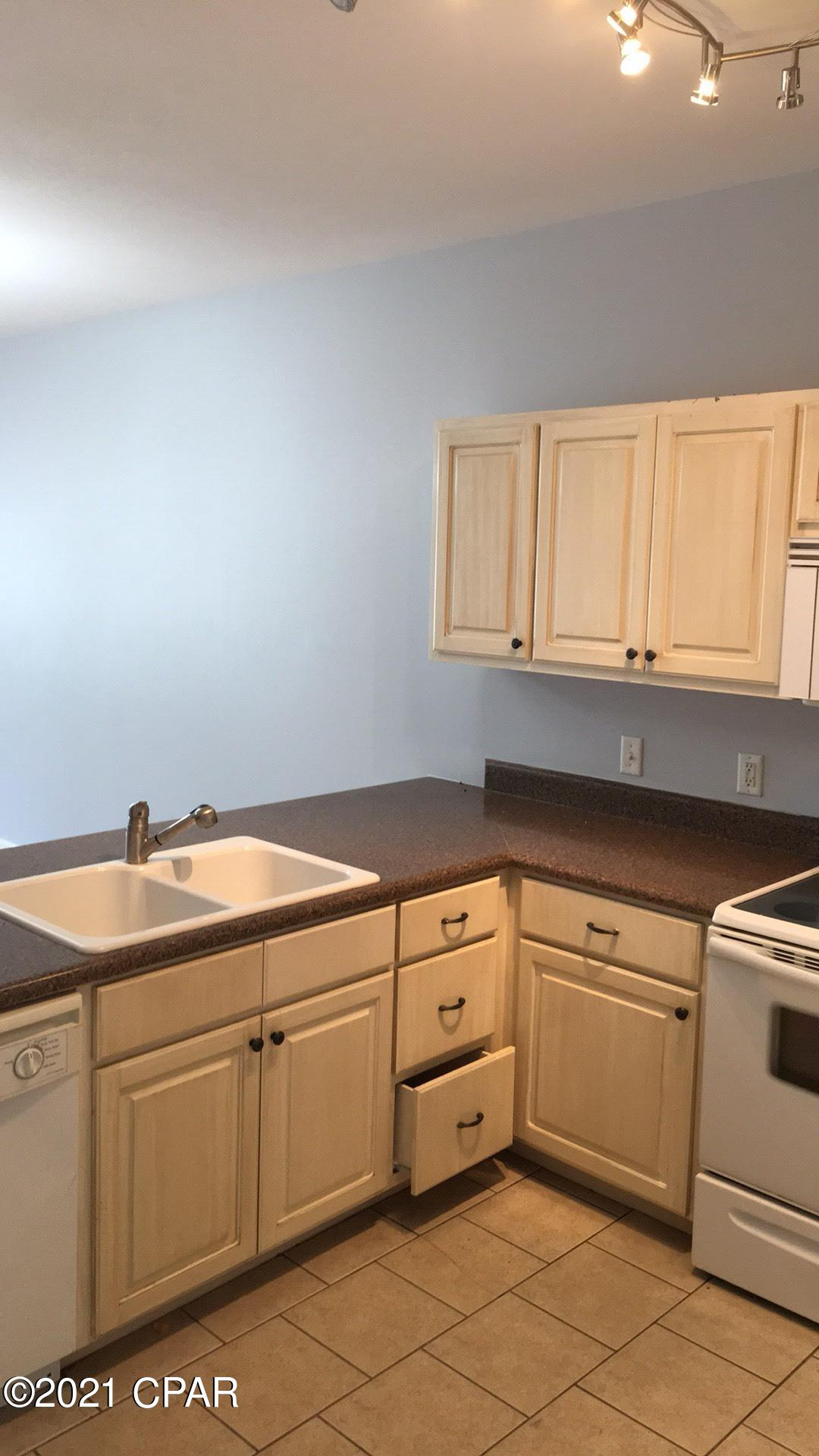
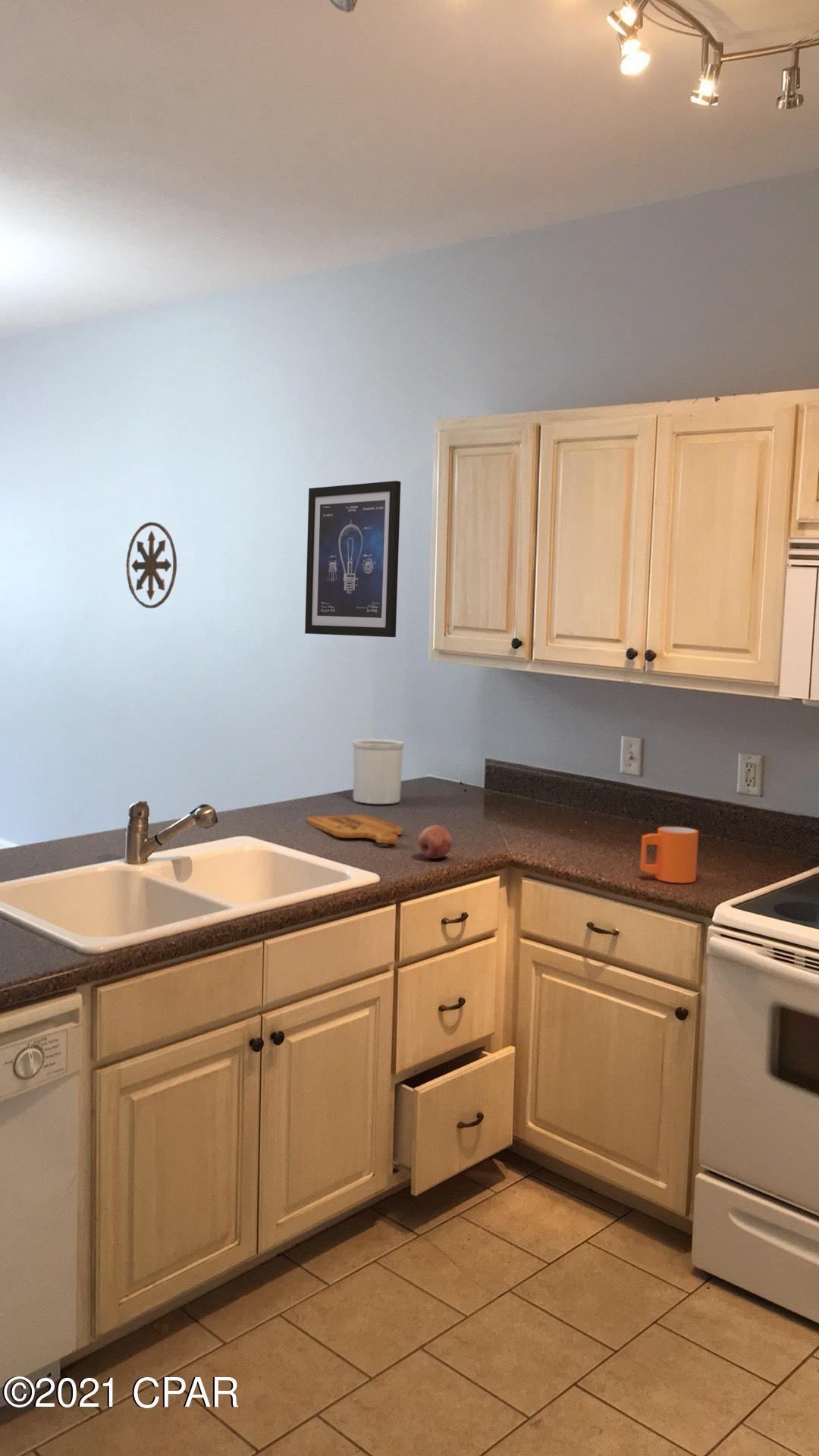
+ utensil holder [352,738,405,805]
+ wall art [304,480,401,638]
+ medallion [125,521,177,609]
+ mug [639,826,699,884]
+ cutting board [306,814,403,844]
+ fruit [417,824,453,859]
